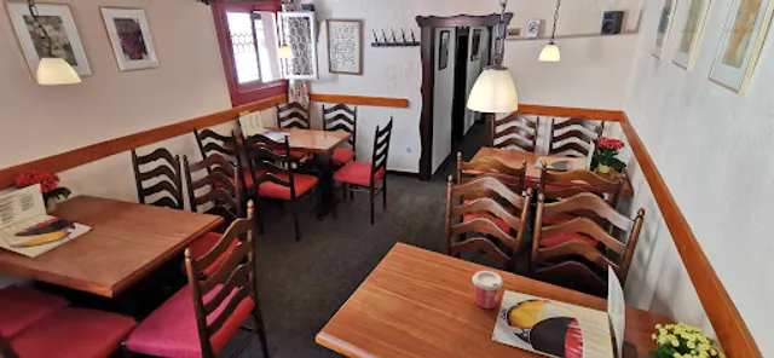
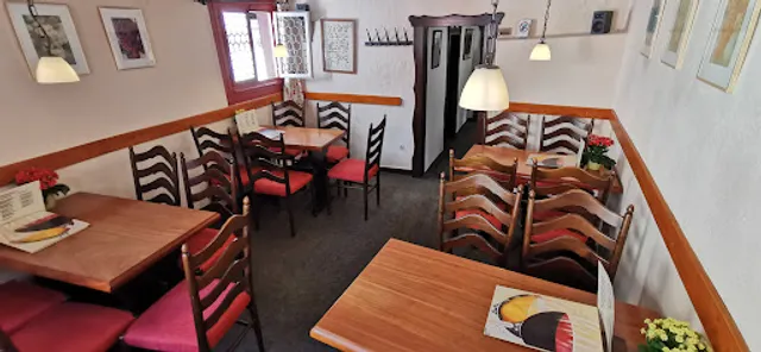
- cup [472,270,504,310]
